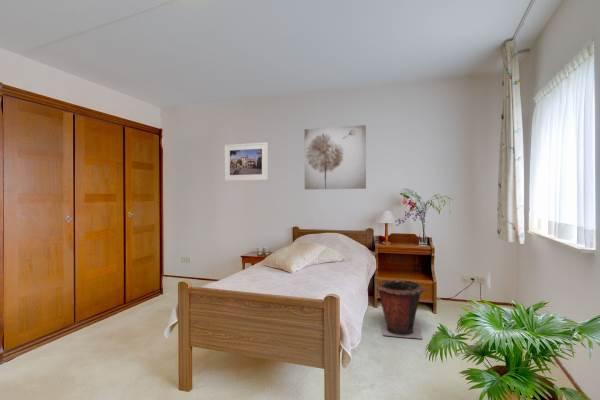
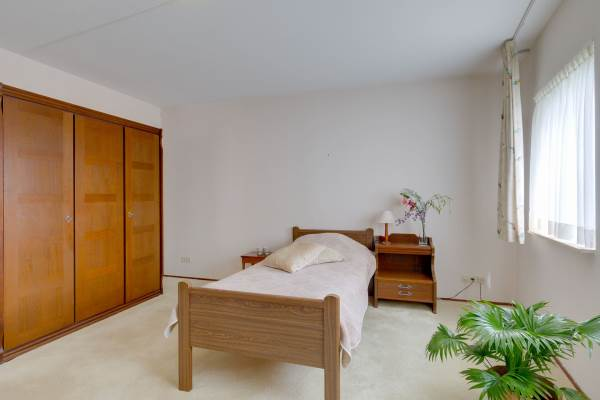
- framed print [224,141,269,182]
- wall art [303,124,367,190]
- waste bin [375,278,424,340]
